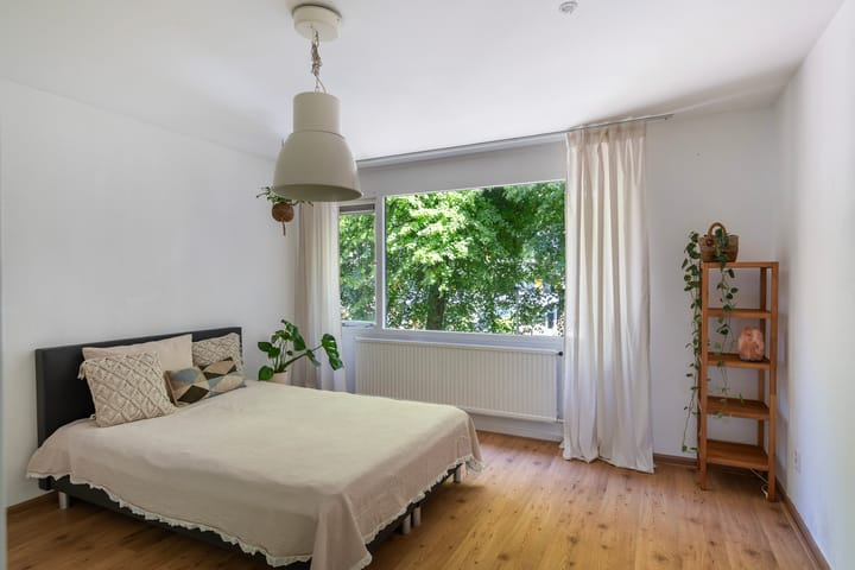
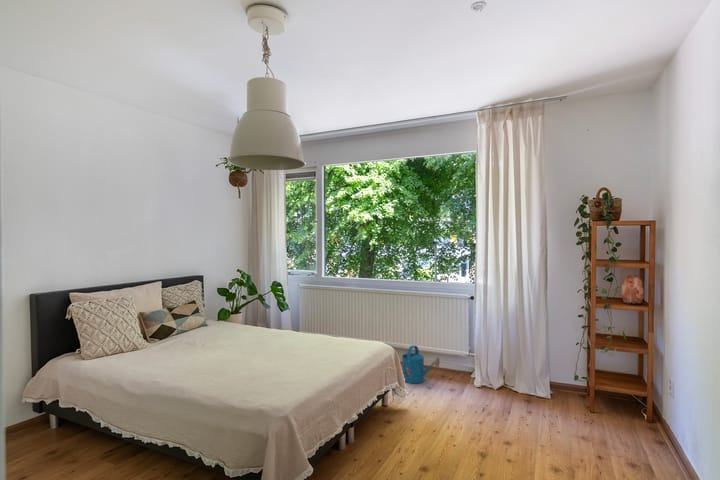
+ watering can [401,344,441,385]
